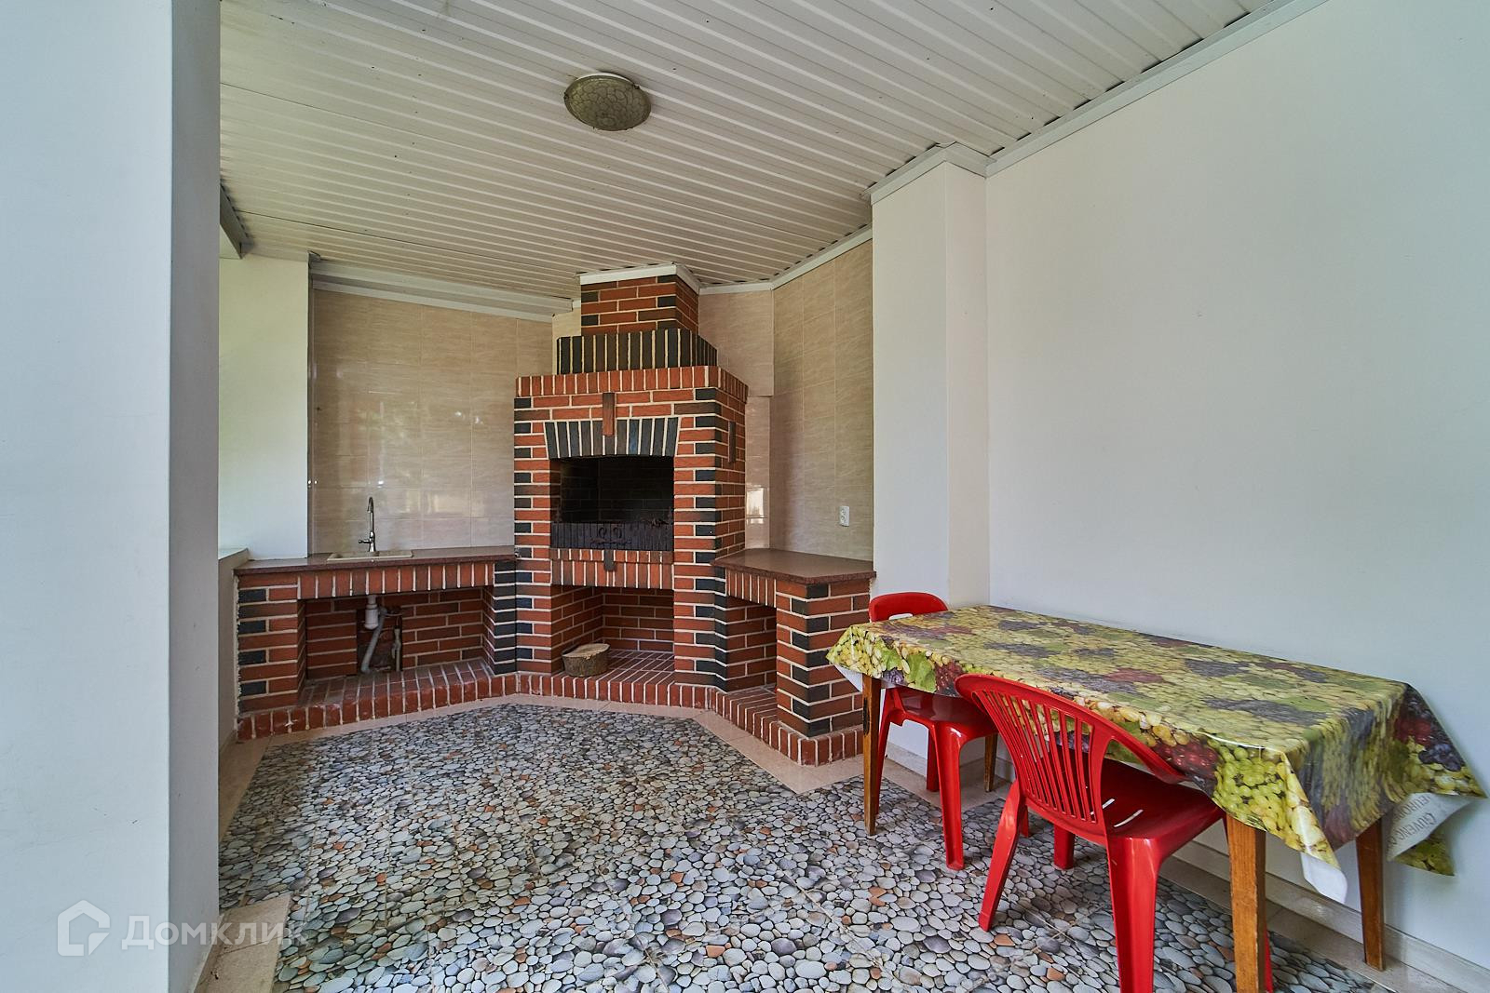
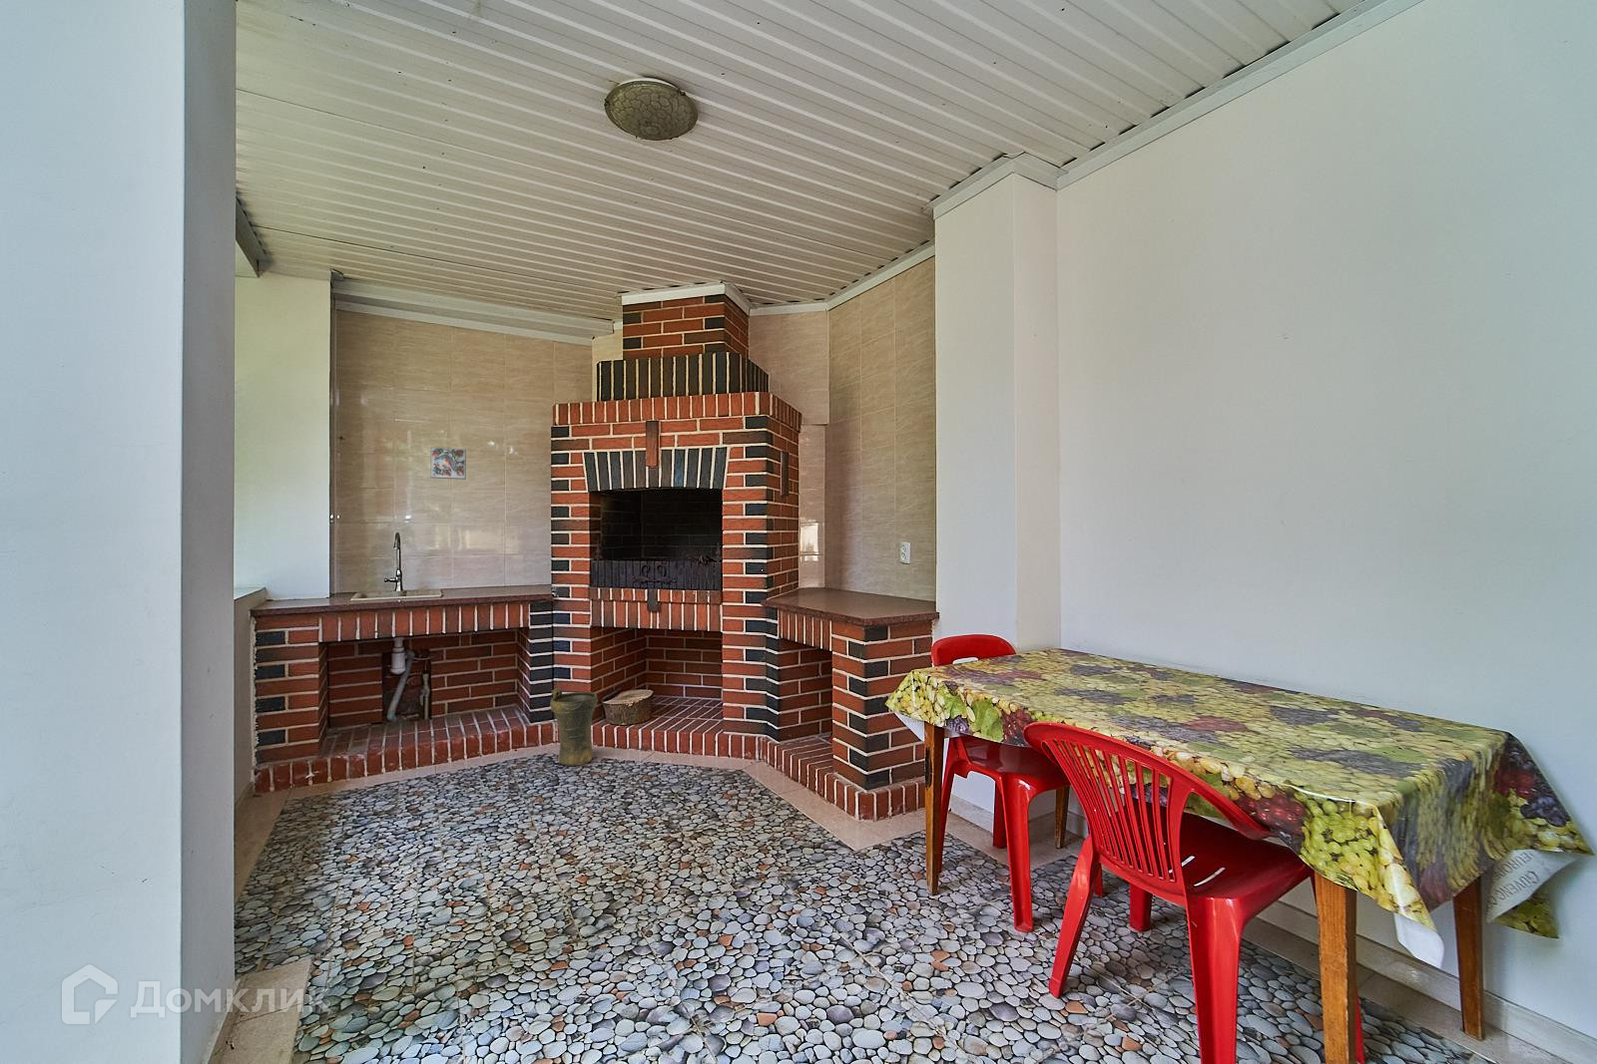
+ decorative tile [430,446,467,481]
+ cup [549,688,599,767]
